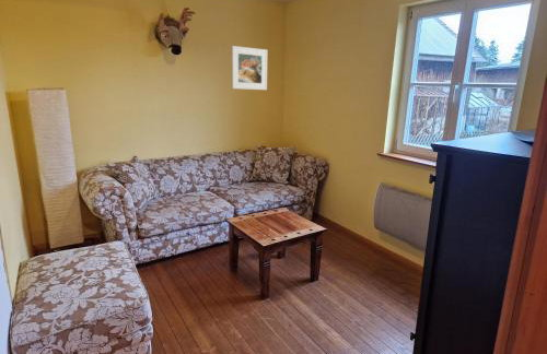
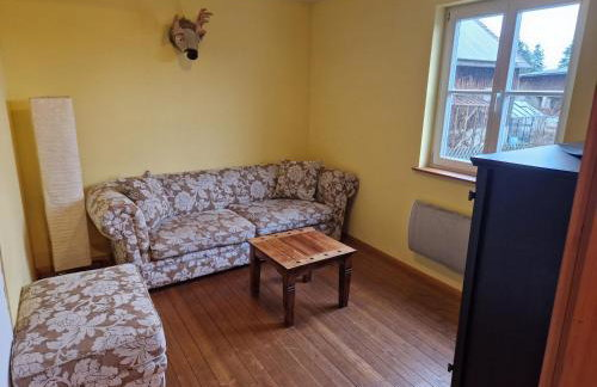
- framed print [231,45,269,91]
